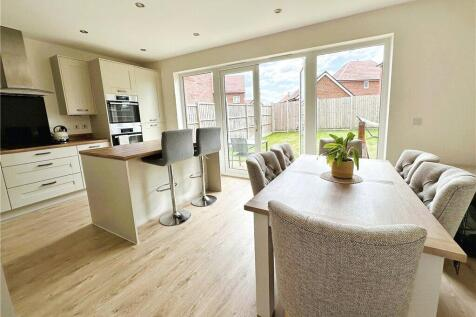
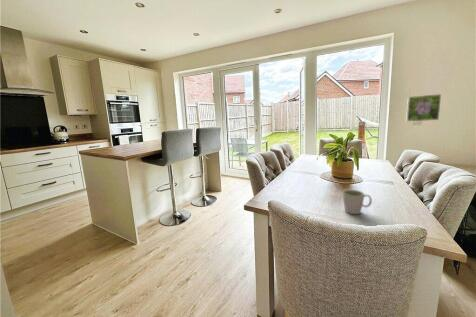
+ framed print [405,93,442,122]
+ mug [342,189,373,215]
